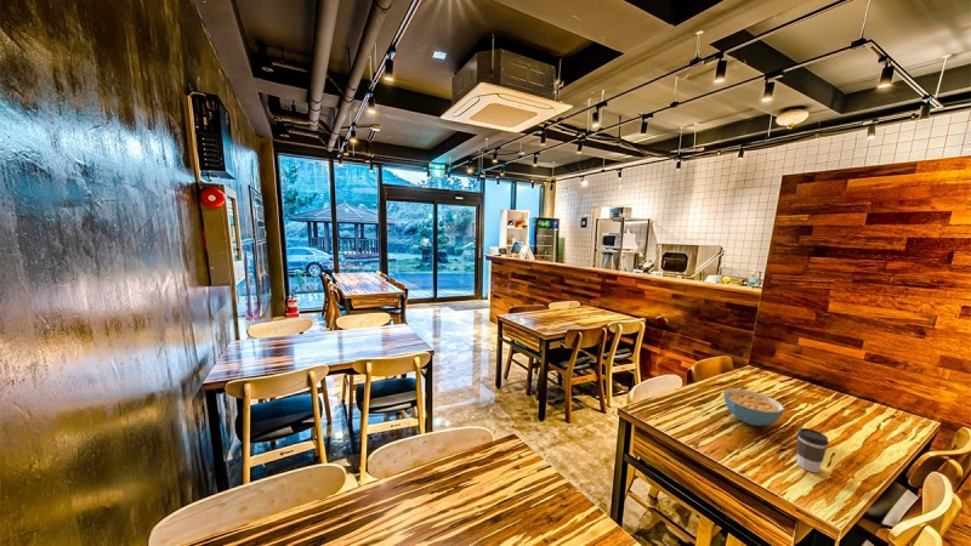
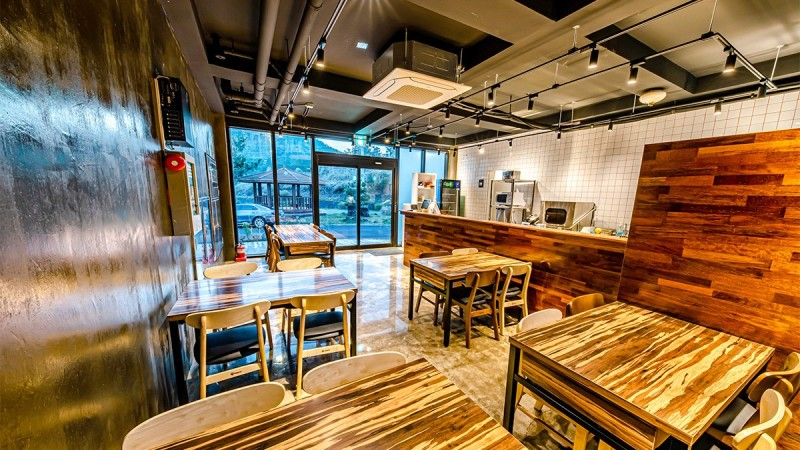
- cereal bowl [722,387,785,427]
- coffee cup [795,427,830,473]
